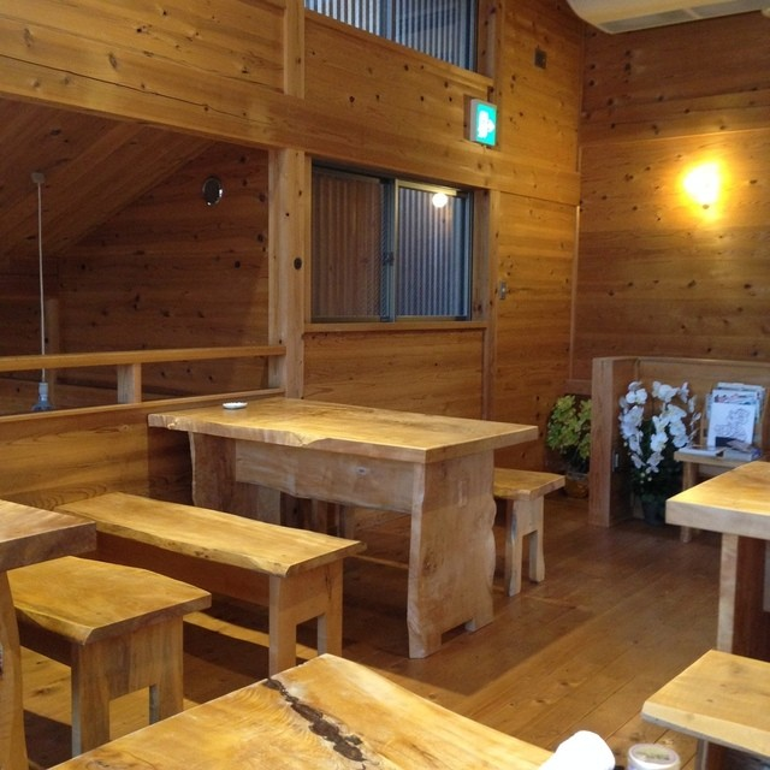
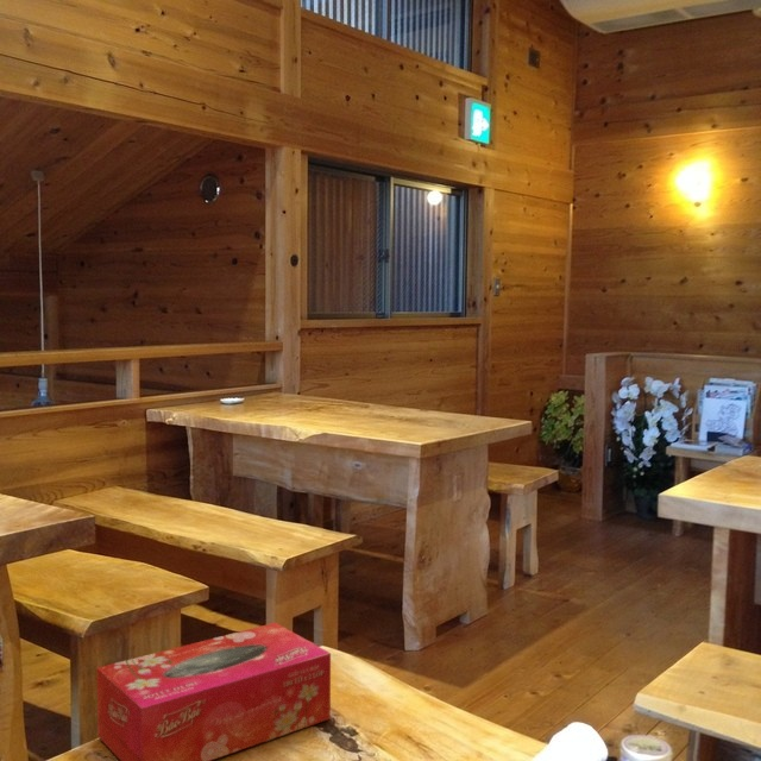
+ tissue box [96,622,332,761]
